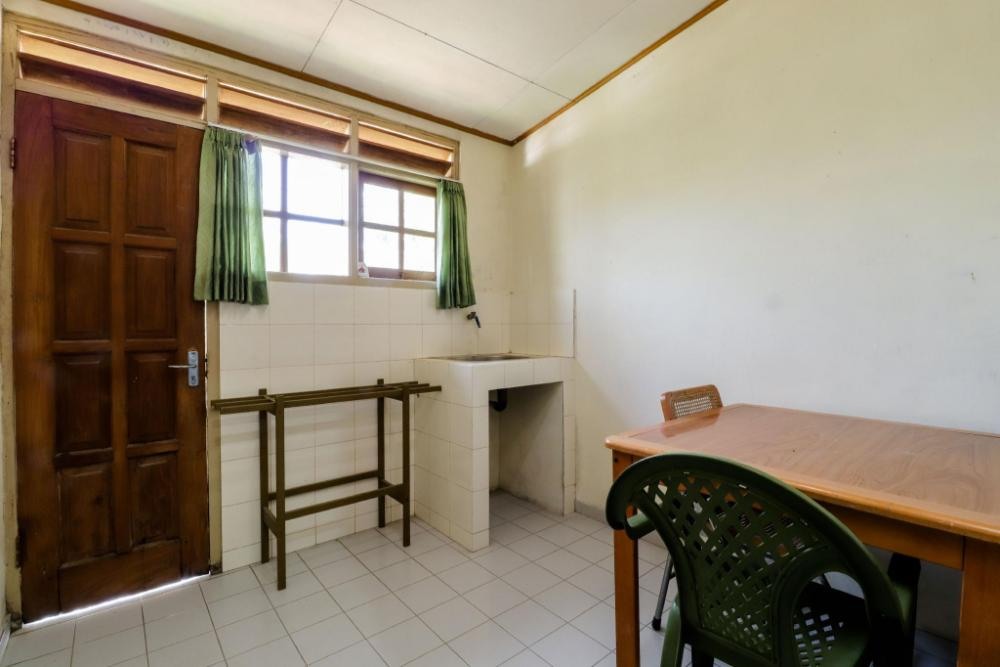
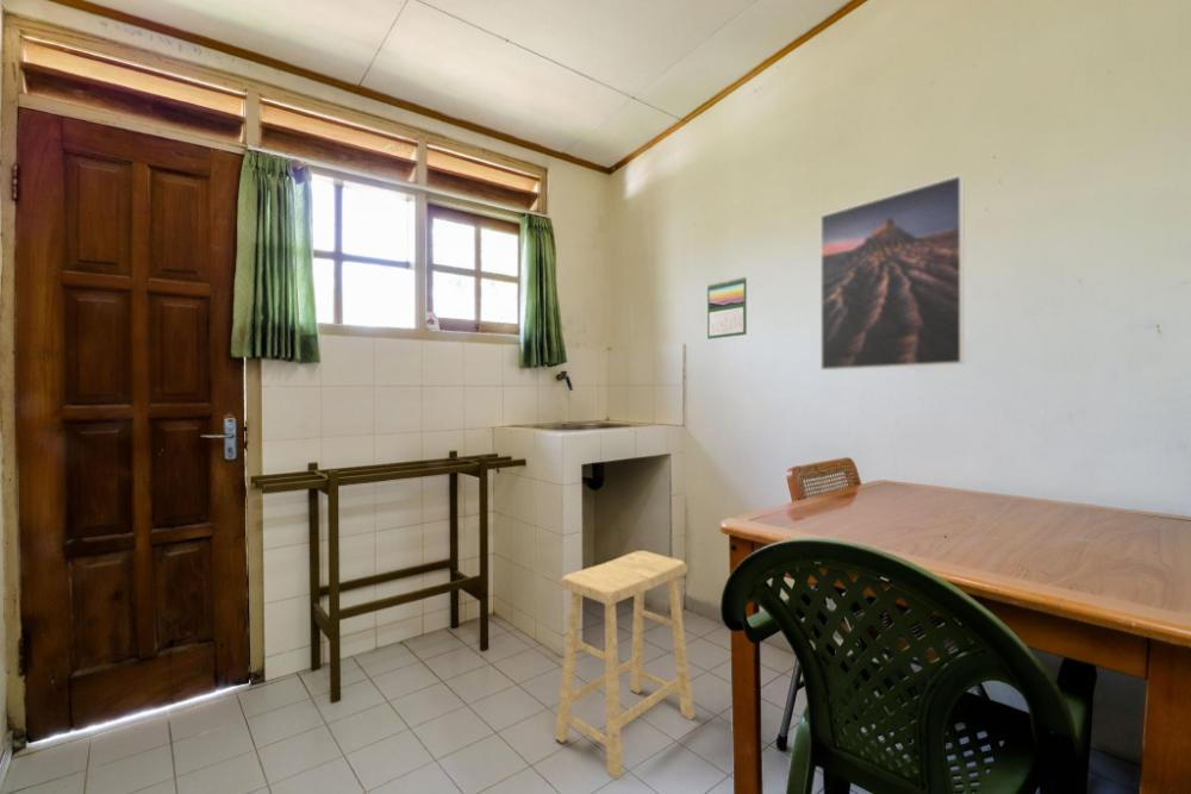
+ calendar [706,276,748,340]
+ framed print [819,174,966,371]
+ stool [554,550,696,781]
